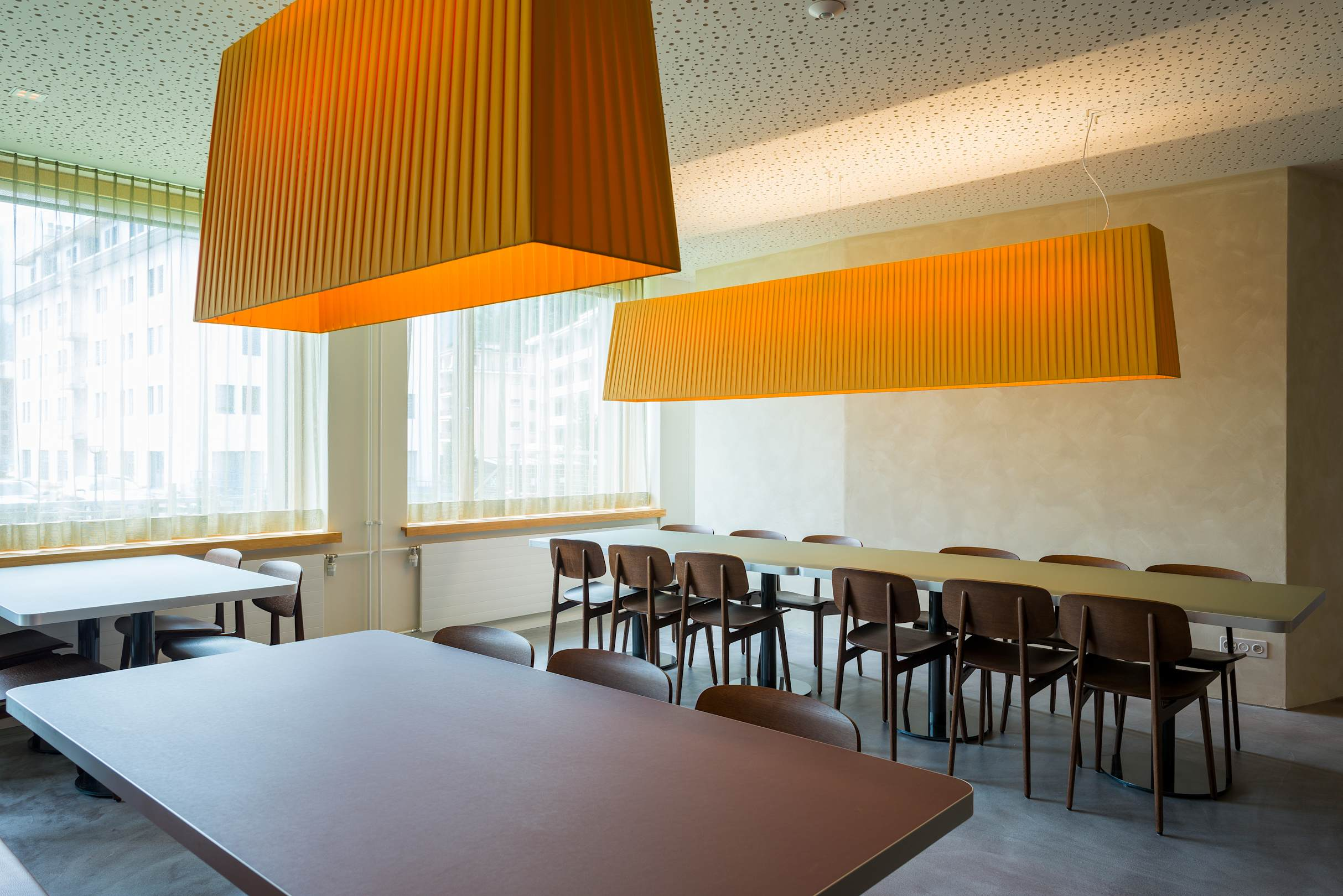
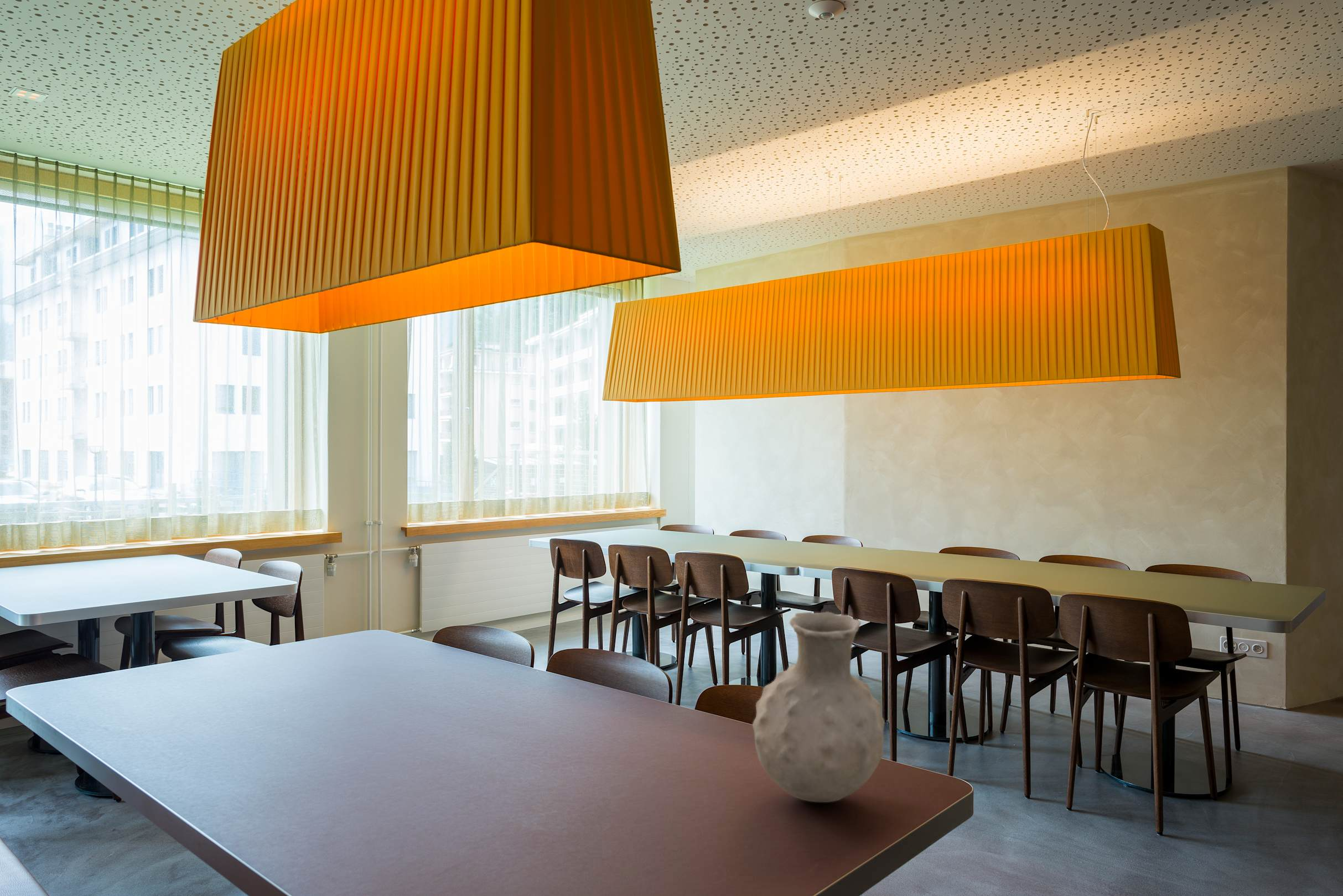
+ vase [752,611,885,803]
